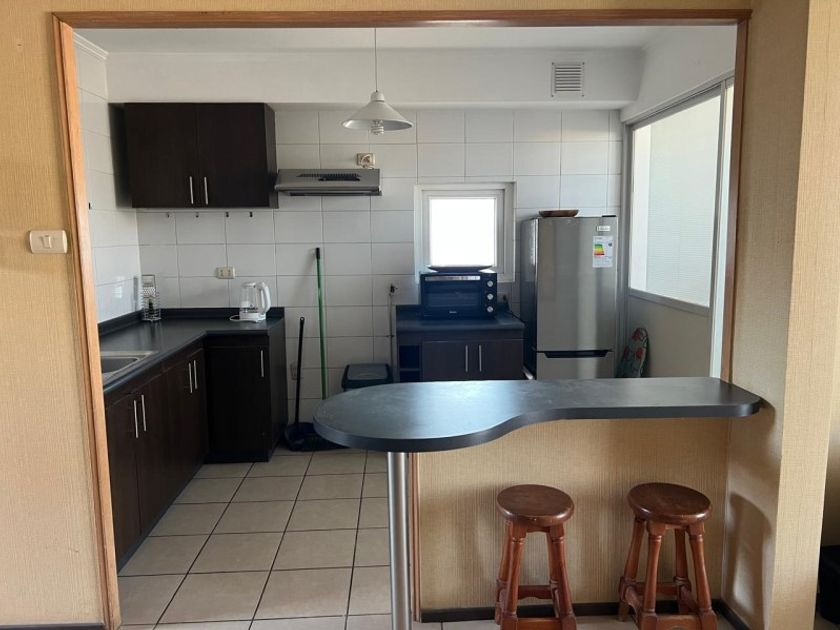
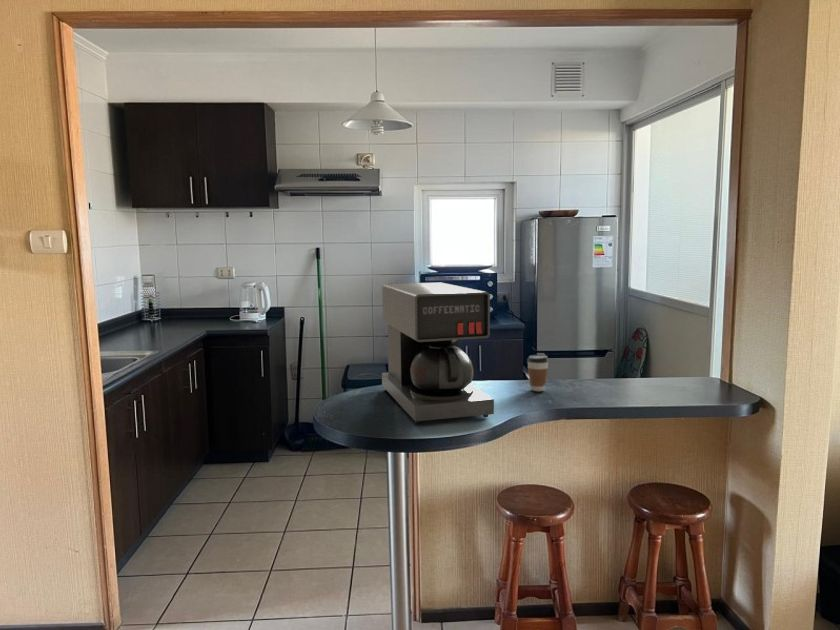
+ coffee cup [526,354,550,392]
+ coffee maker [381,282,495,425]
